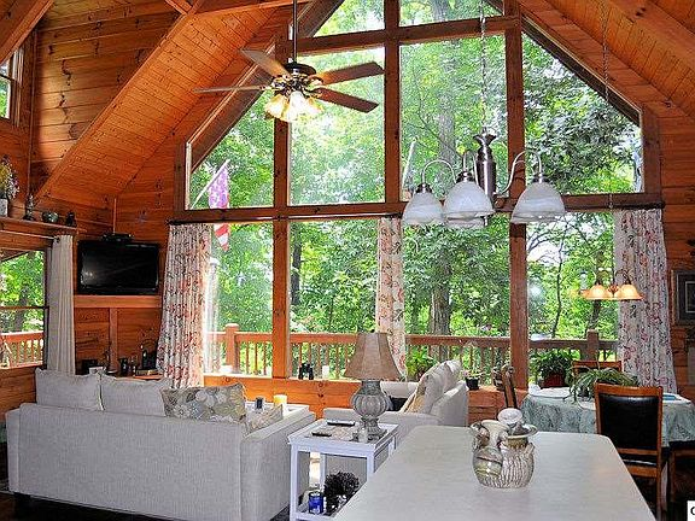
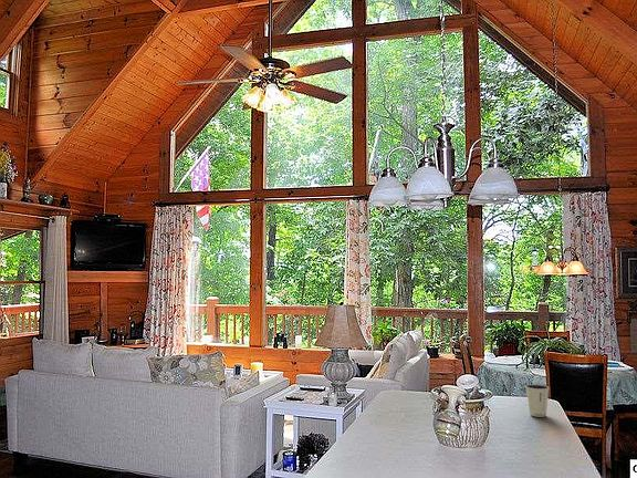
+ dixie cup [524,383,551,418]
